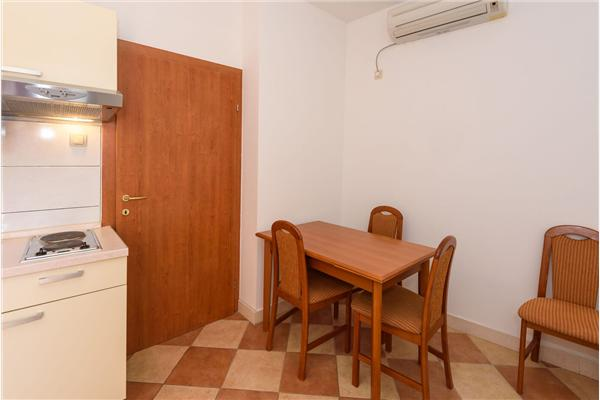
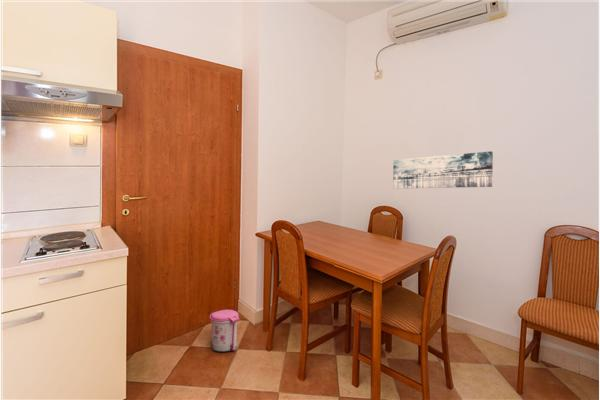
+ wall art [392,150,494,190]
+ trash can [209,309,240,353]
